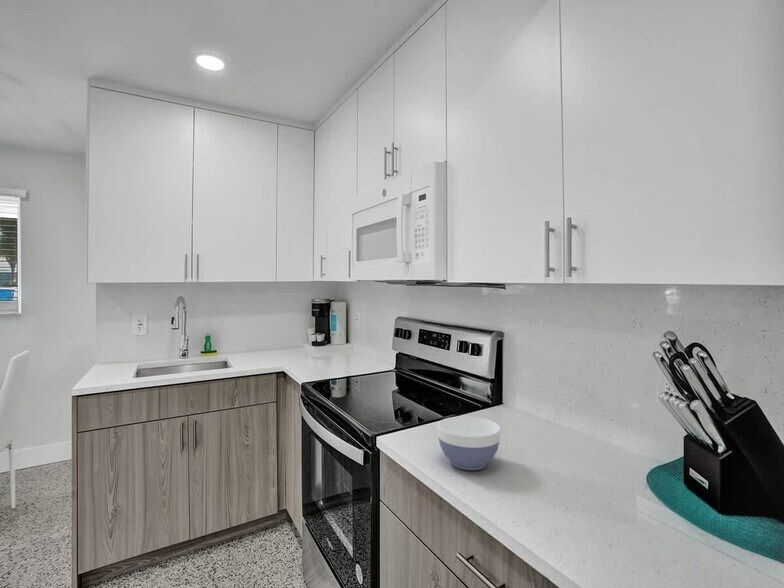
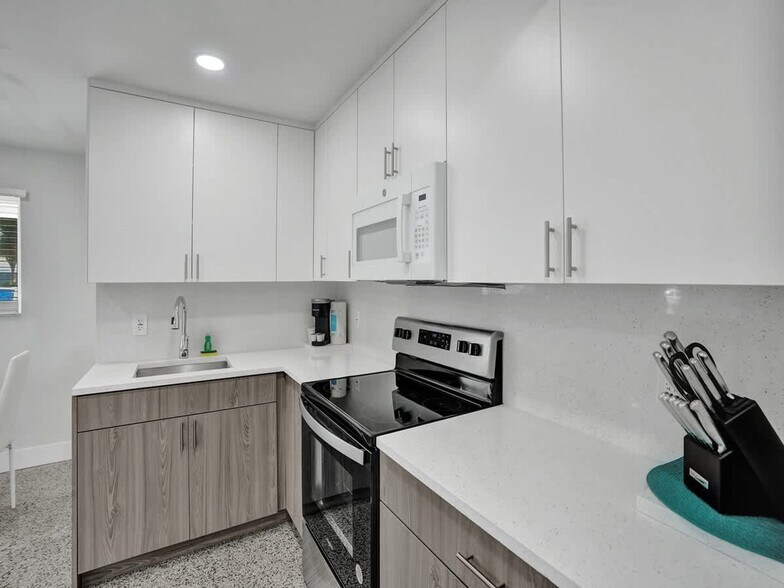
- bowl [437,416,501,471]
